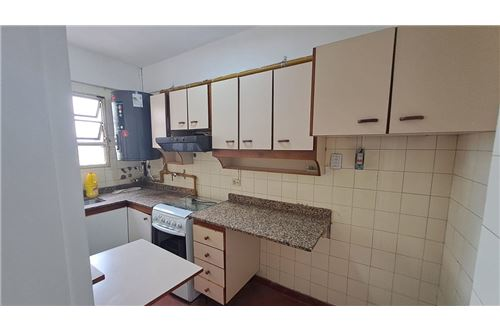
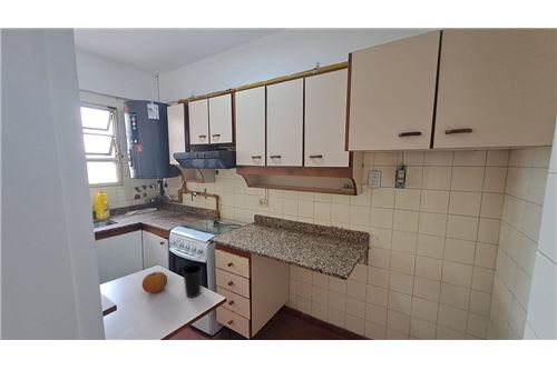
+ cup [182,264,203,299]
+ fruit [141,271,168,293]
